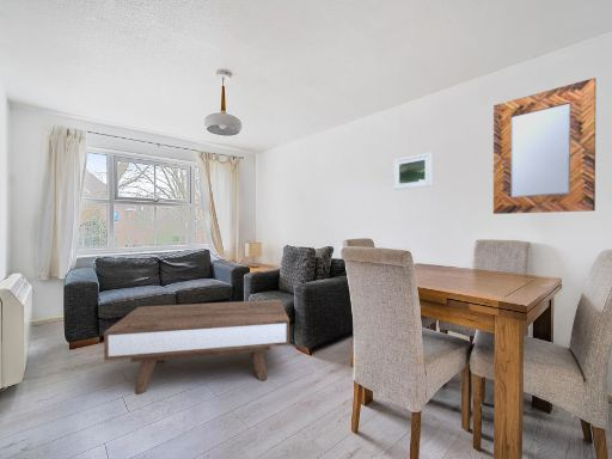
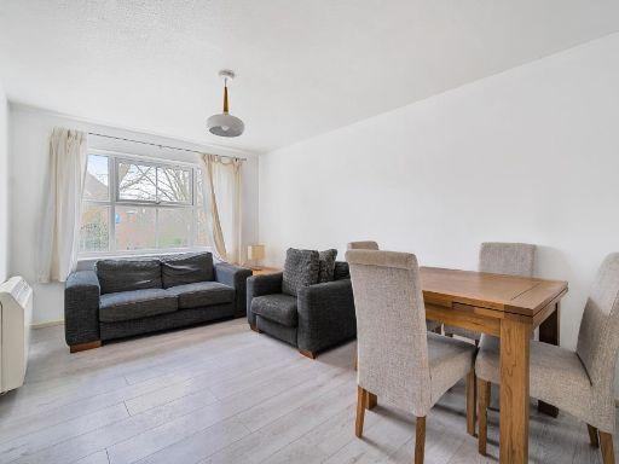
- home mirror [492,76,596,215]
- coffee table [103,299,290,396]
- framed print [393,152,433,191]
